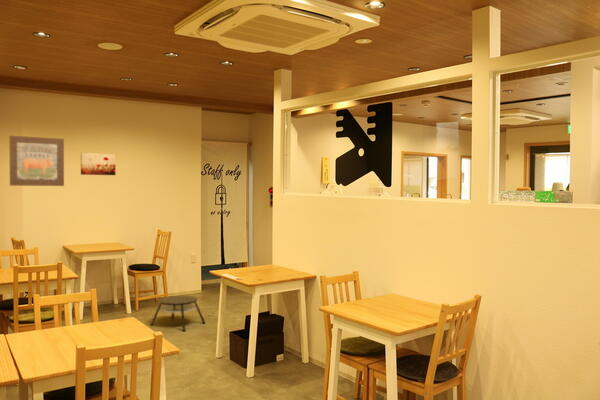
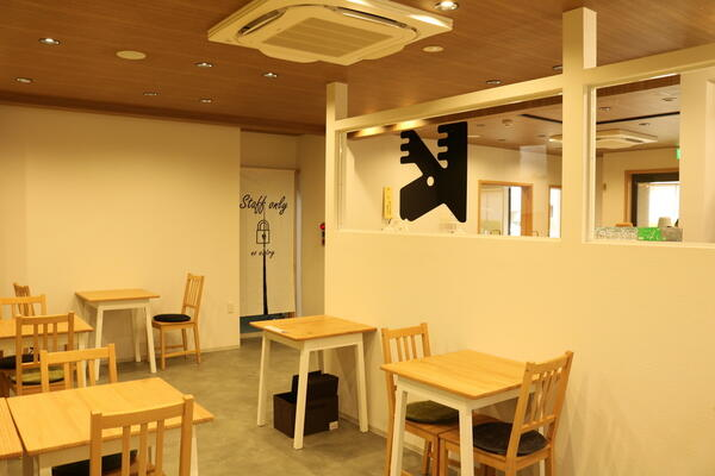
- wall art [9,135,65,187]
- wall art [80,152,117,176]
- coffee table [149,295,206,332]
